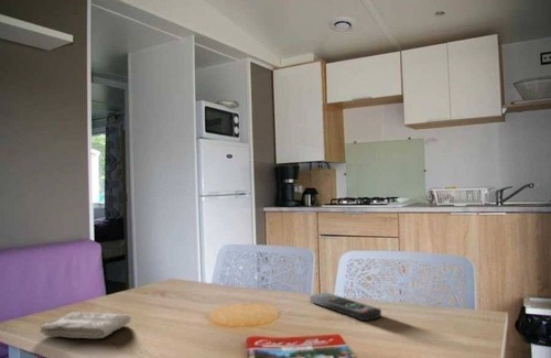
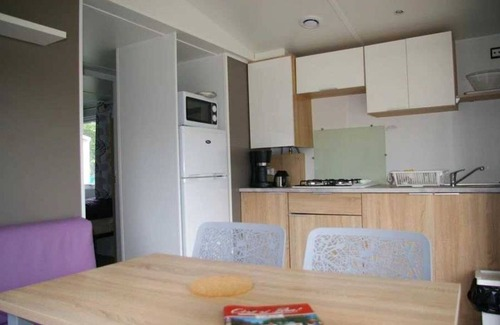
- washcloth [39,311,132,339]
- remote control [309,292,382,322]
